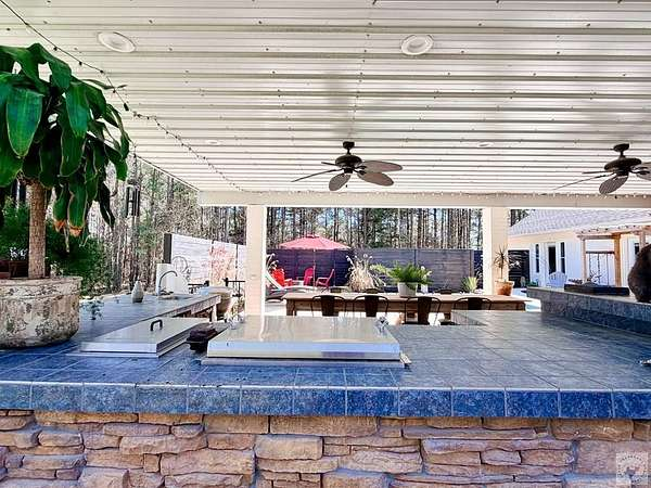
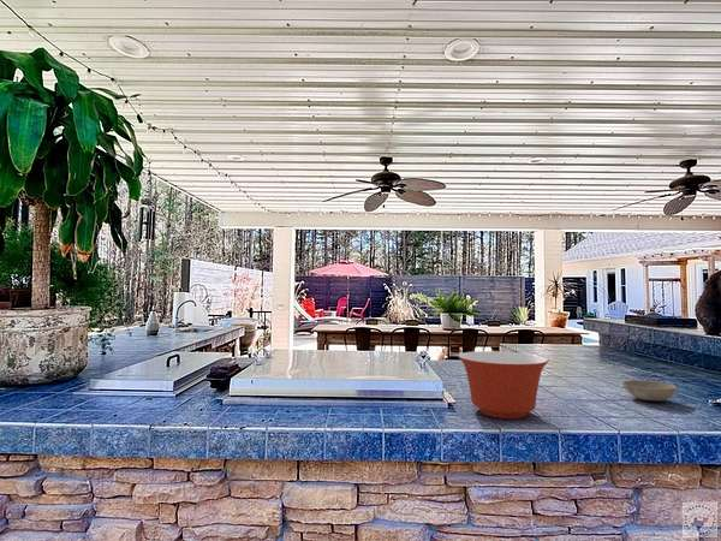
+ mixing bowl [457,350,550,420]
+ bowl [621,380,678,402]
